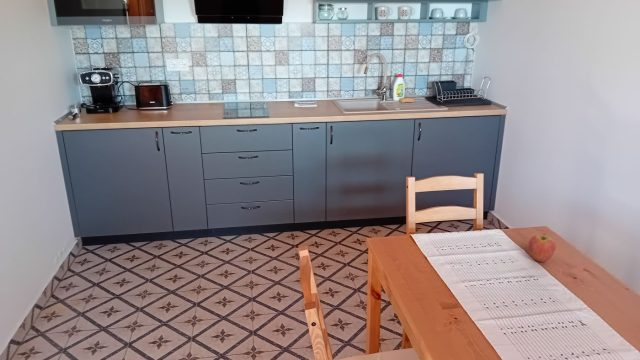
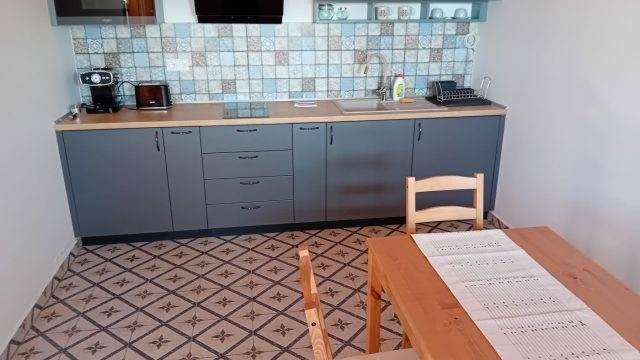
- fruit [528,232,557,263]
